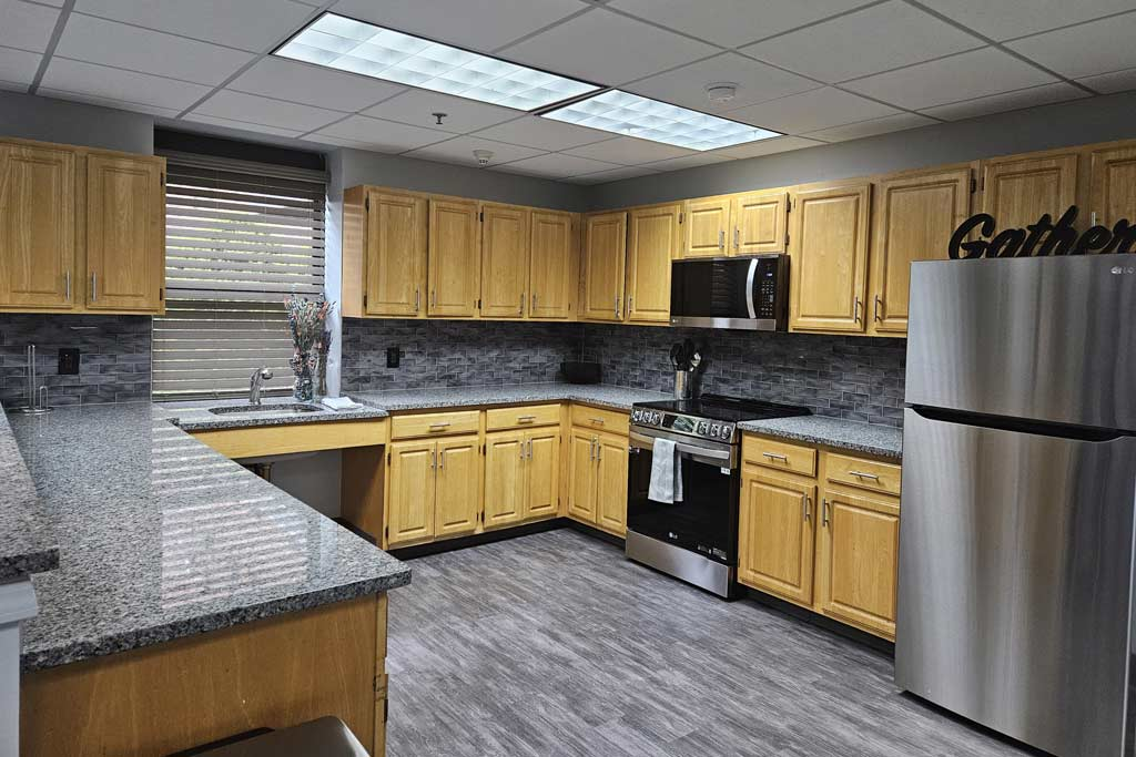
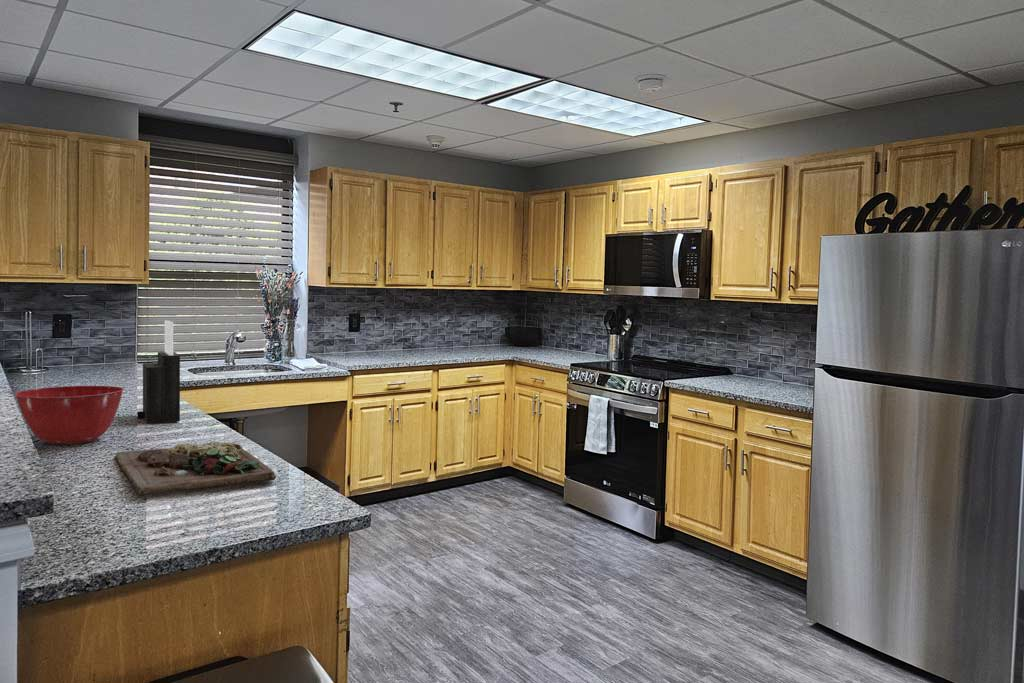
+ mixing bowl [14,385,125,445]
+ knife block [136,319,181,424]
+ cutting board [114,440,277,497]
